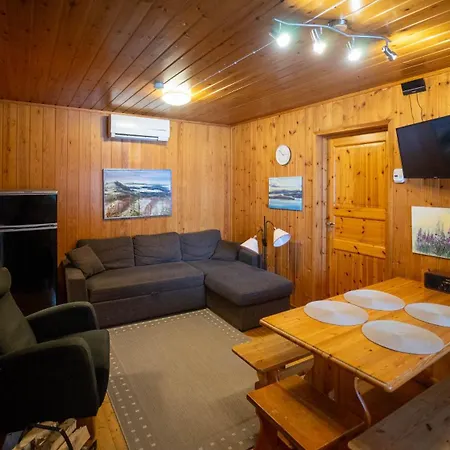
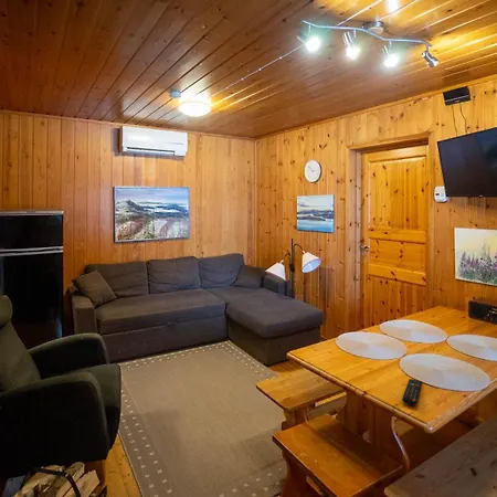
+ remote control [401,378,423,405]
